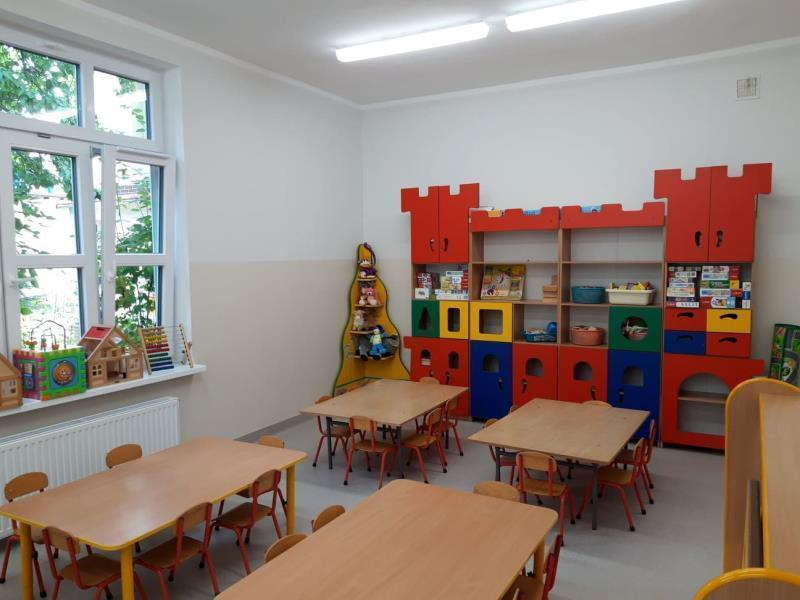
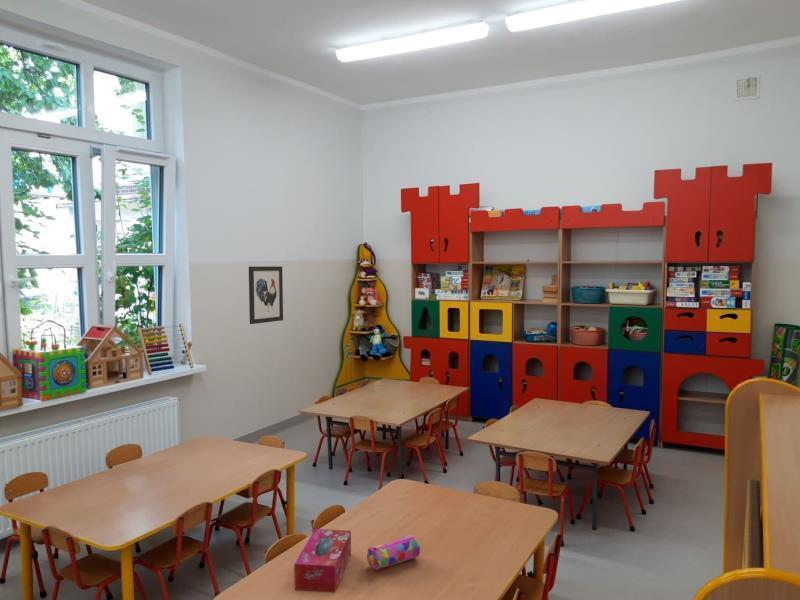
+ tissue box [293,528,352,594]
+ pencil case [366,534,421,571]
+ wall art [248,265,284,325]
